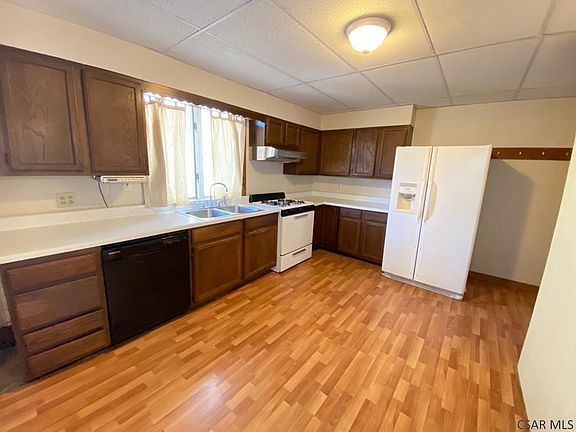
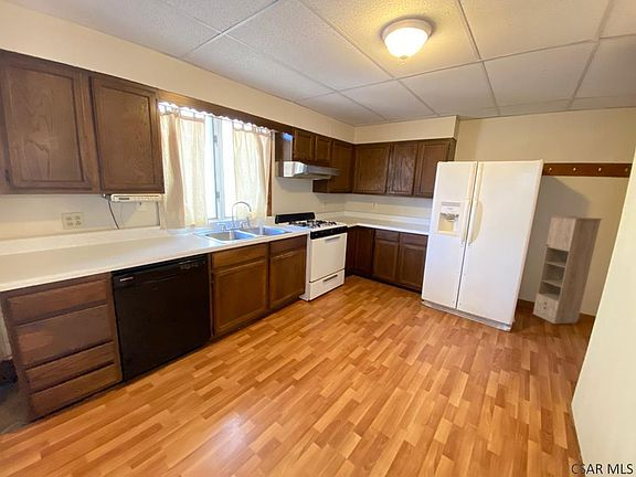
+ storage cabinet [532,214,604,325]
